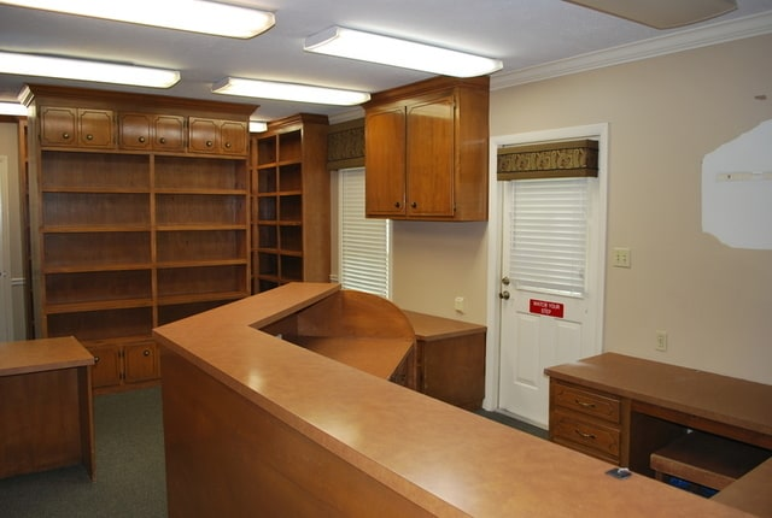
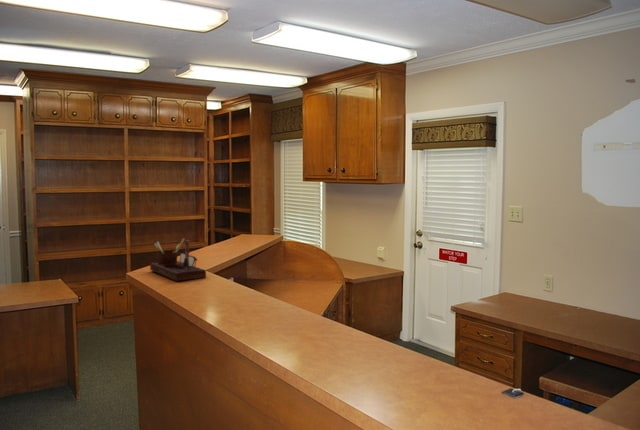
+ desk organizer [149,237,207,282]
